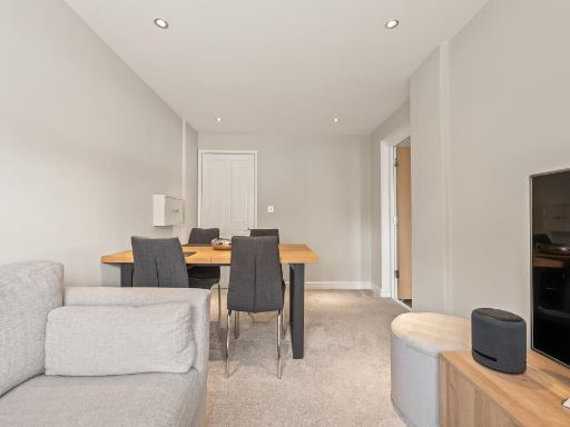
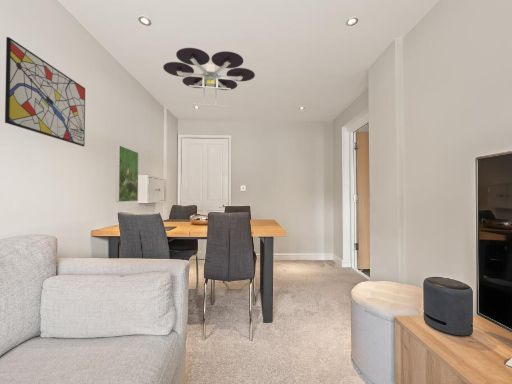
+ wall art [4,36,86,147]
+ ceiling light [162,47,256,107]
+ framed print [115,144,139,203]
